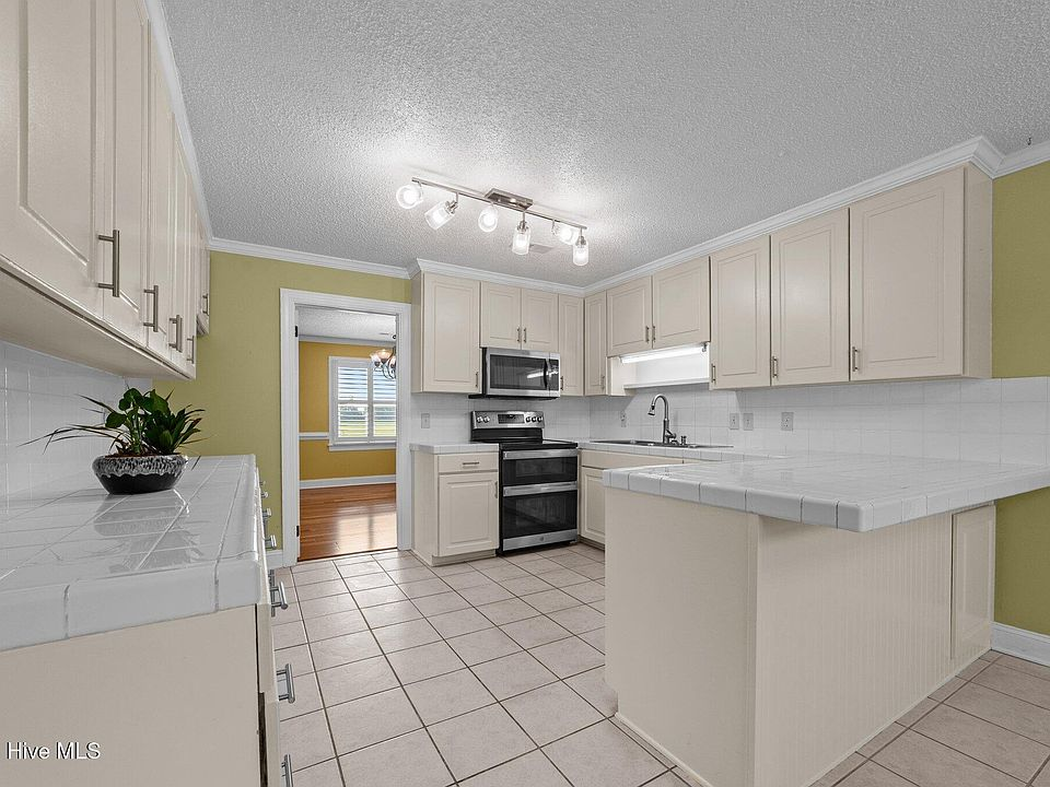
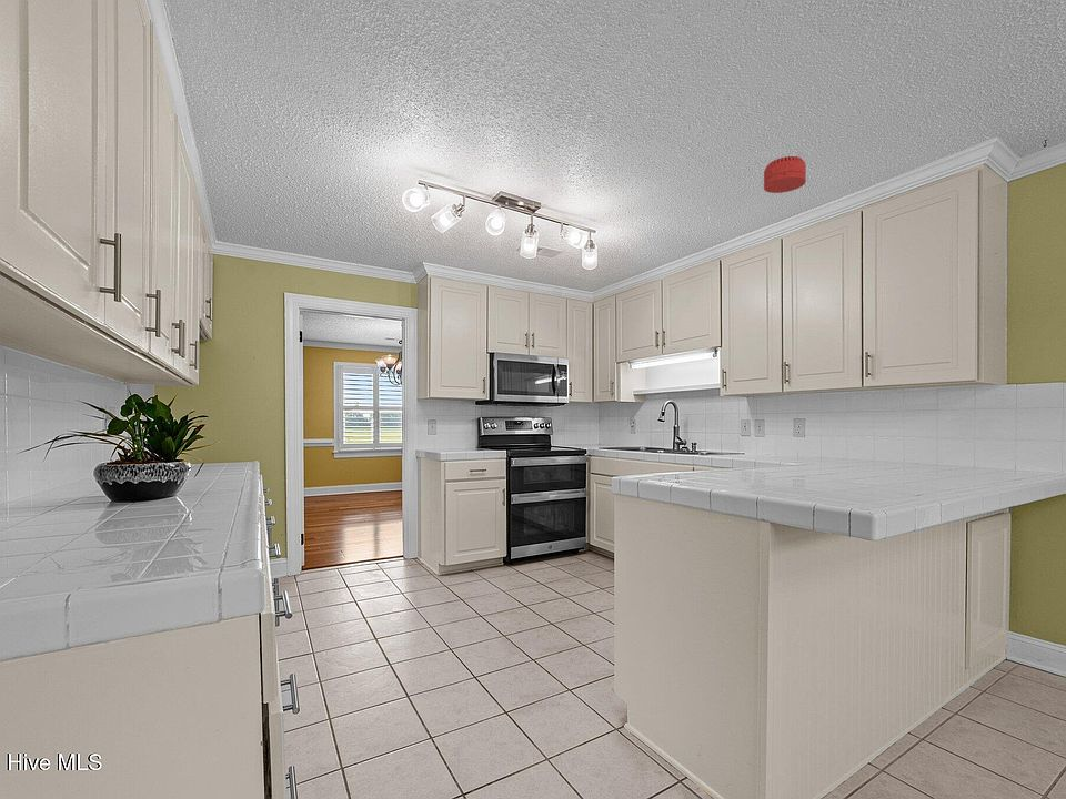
+ smoke detector [763,155,807,194]
